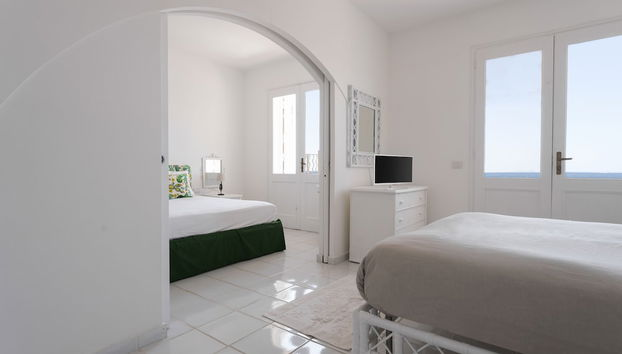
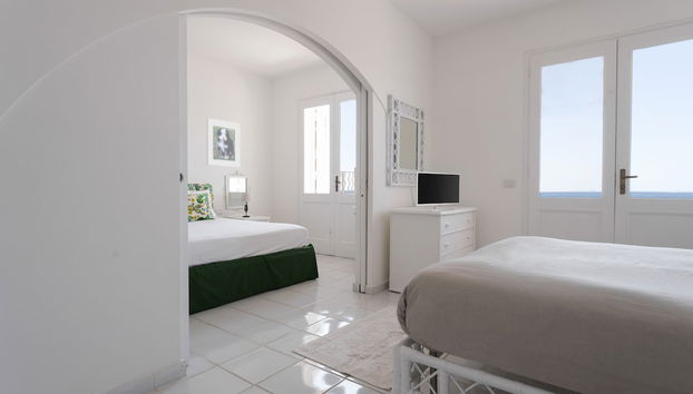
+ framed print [206,117,242,168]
